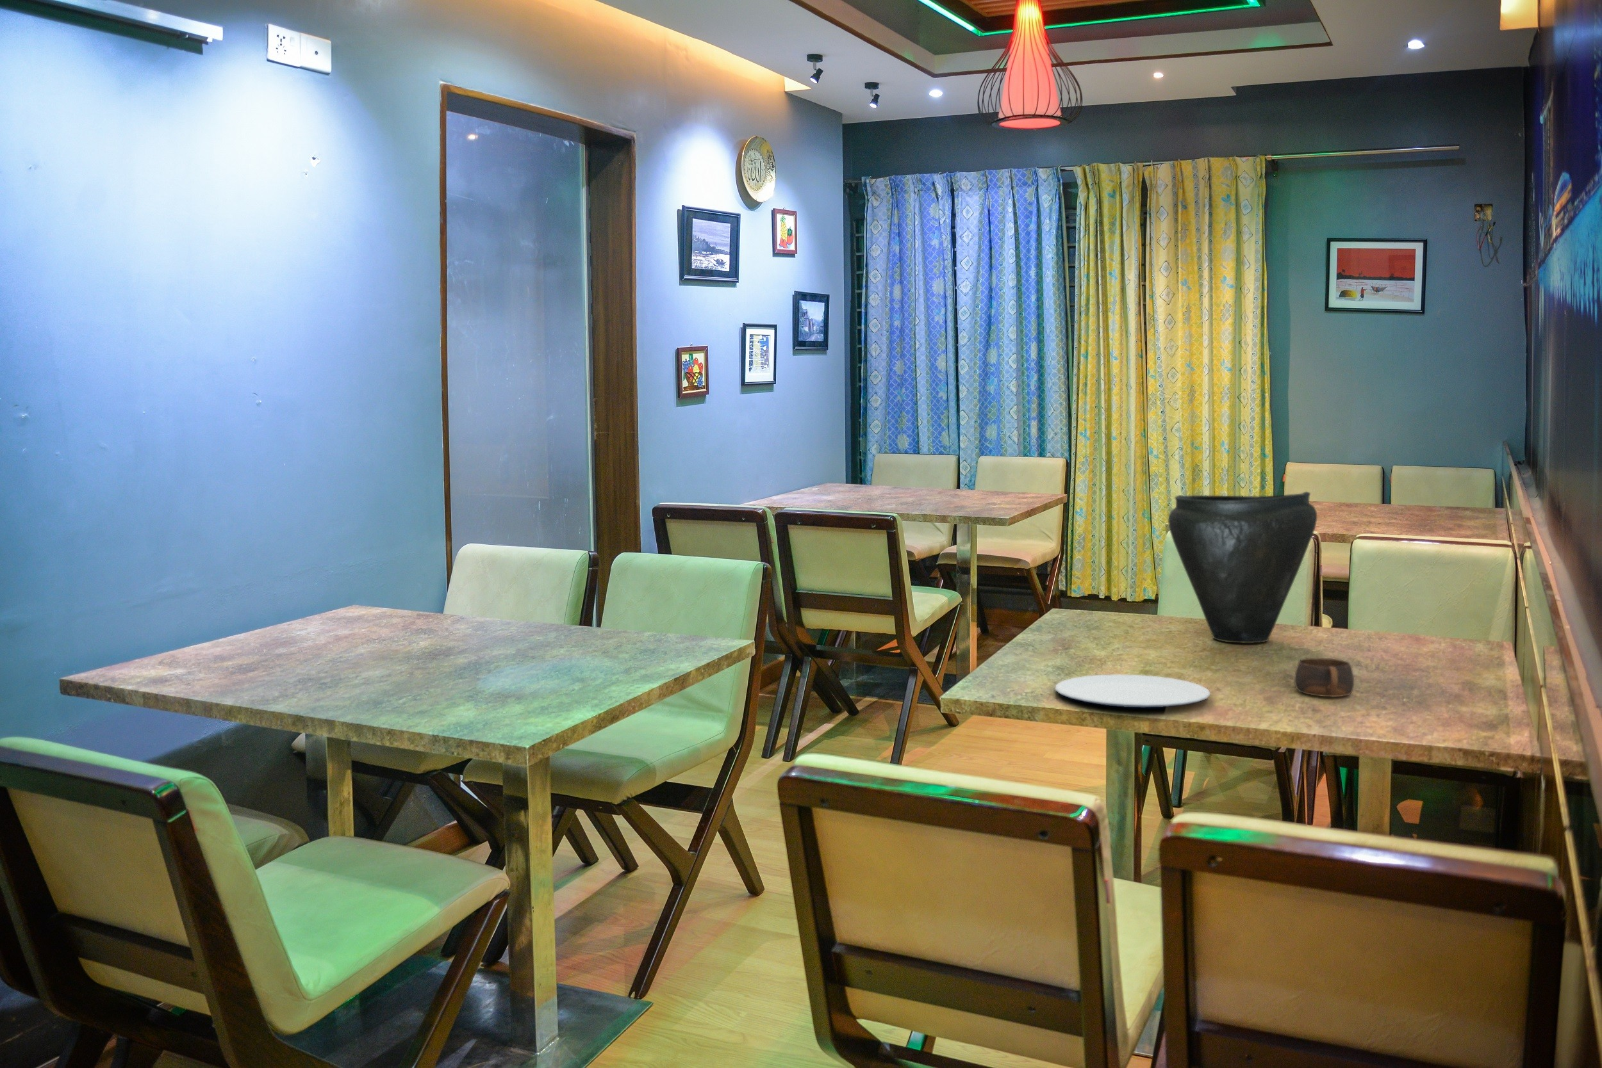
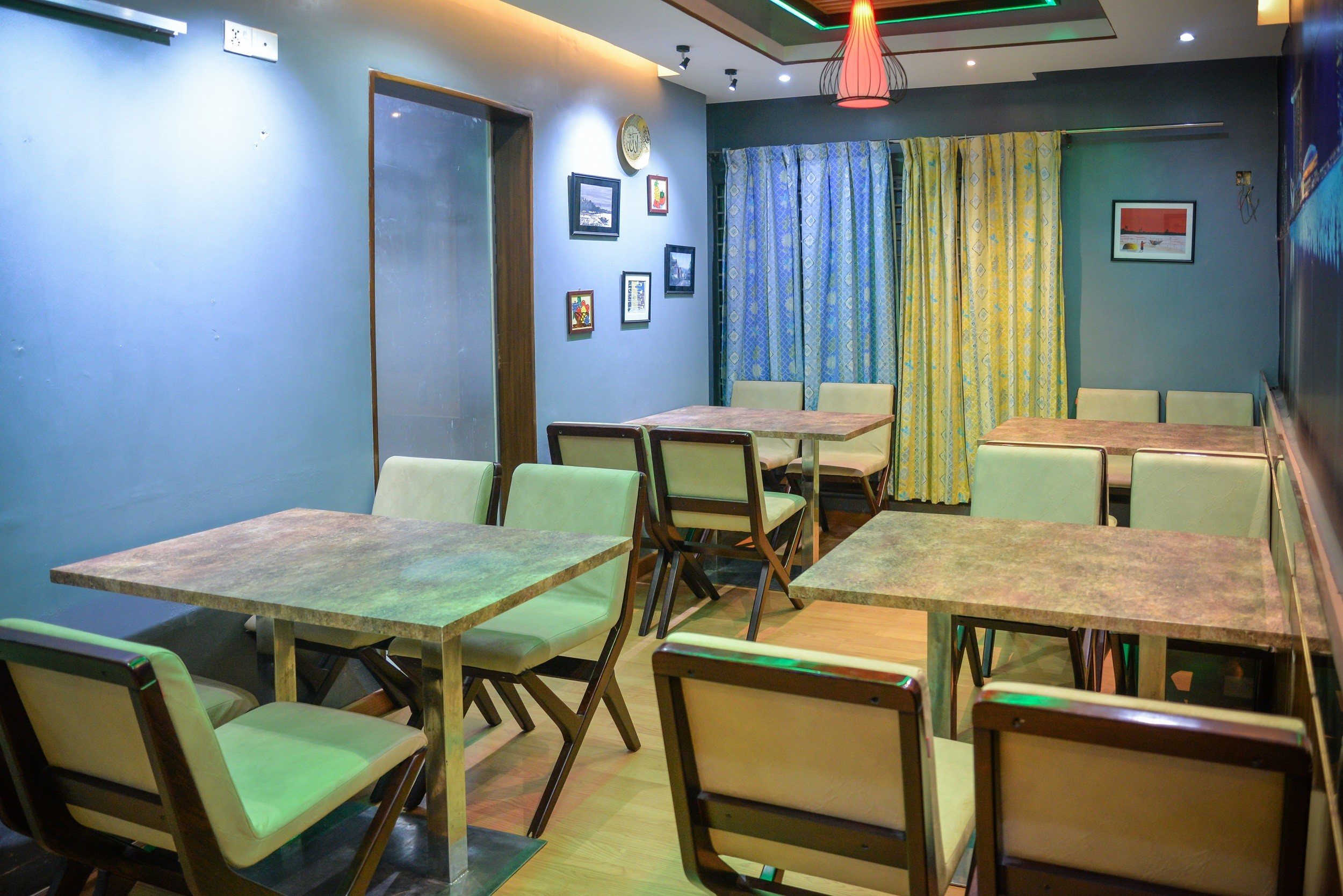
- cup [1294,658,1355,697]
- vase [1168,491,1317,644]
- plate [1054,673,1211,709]
